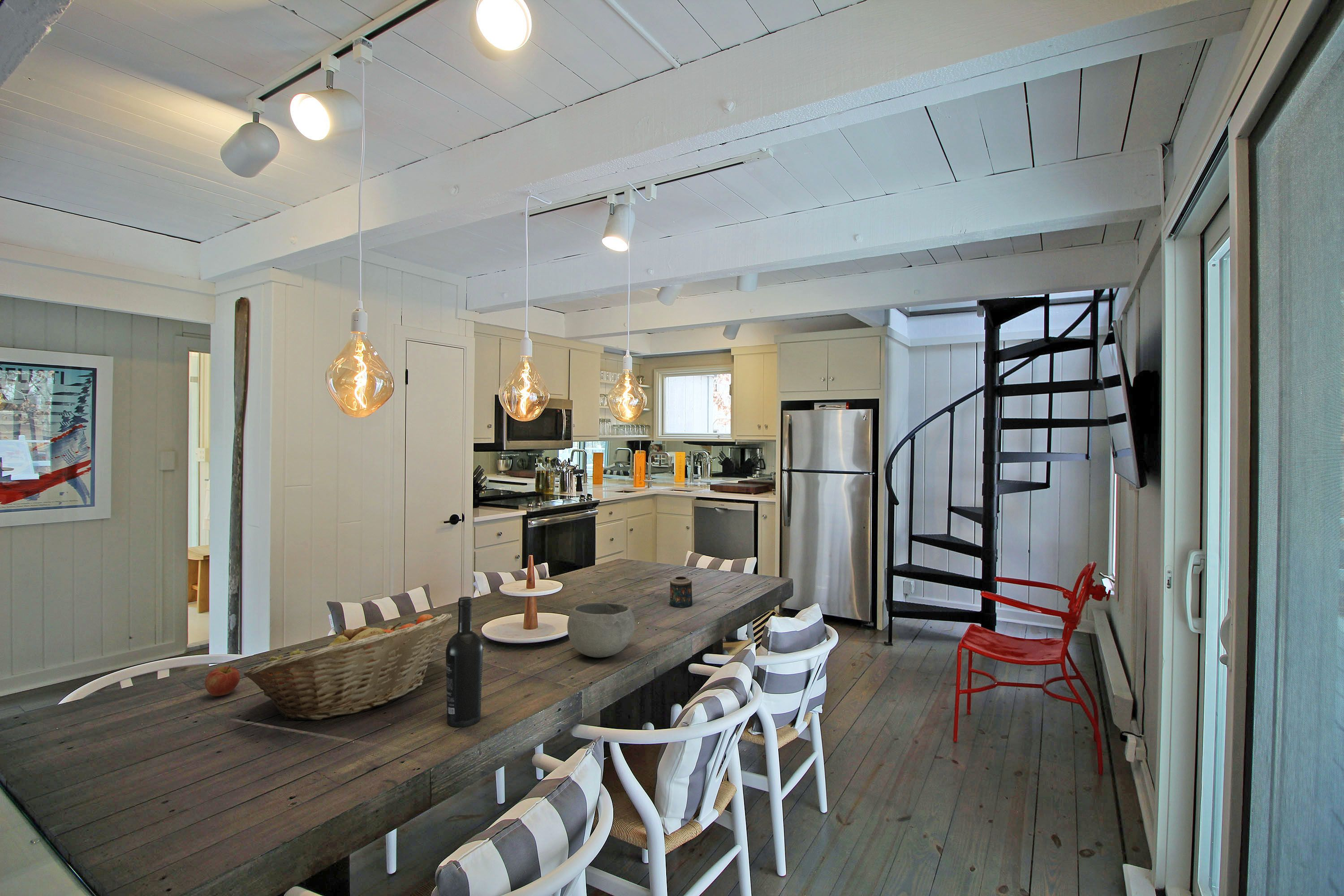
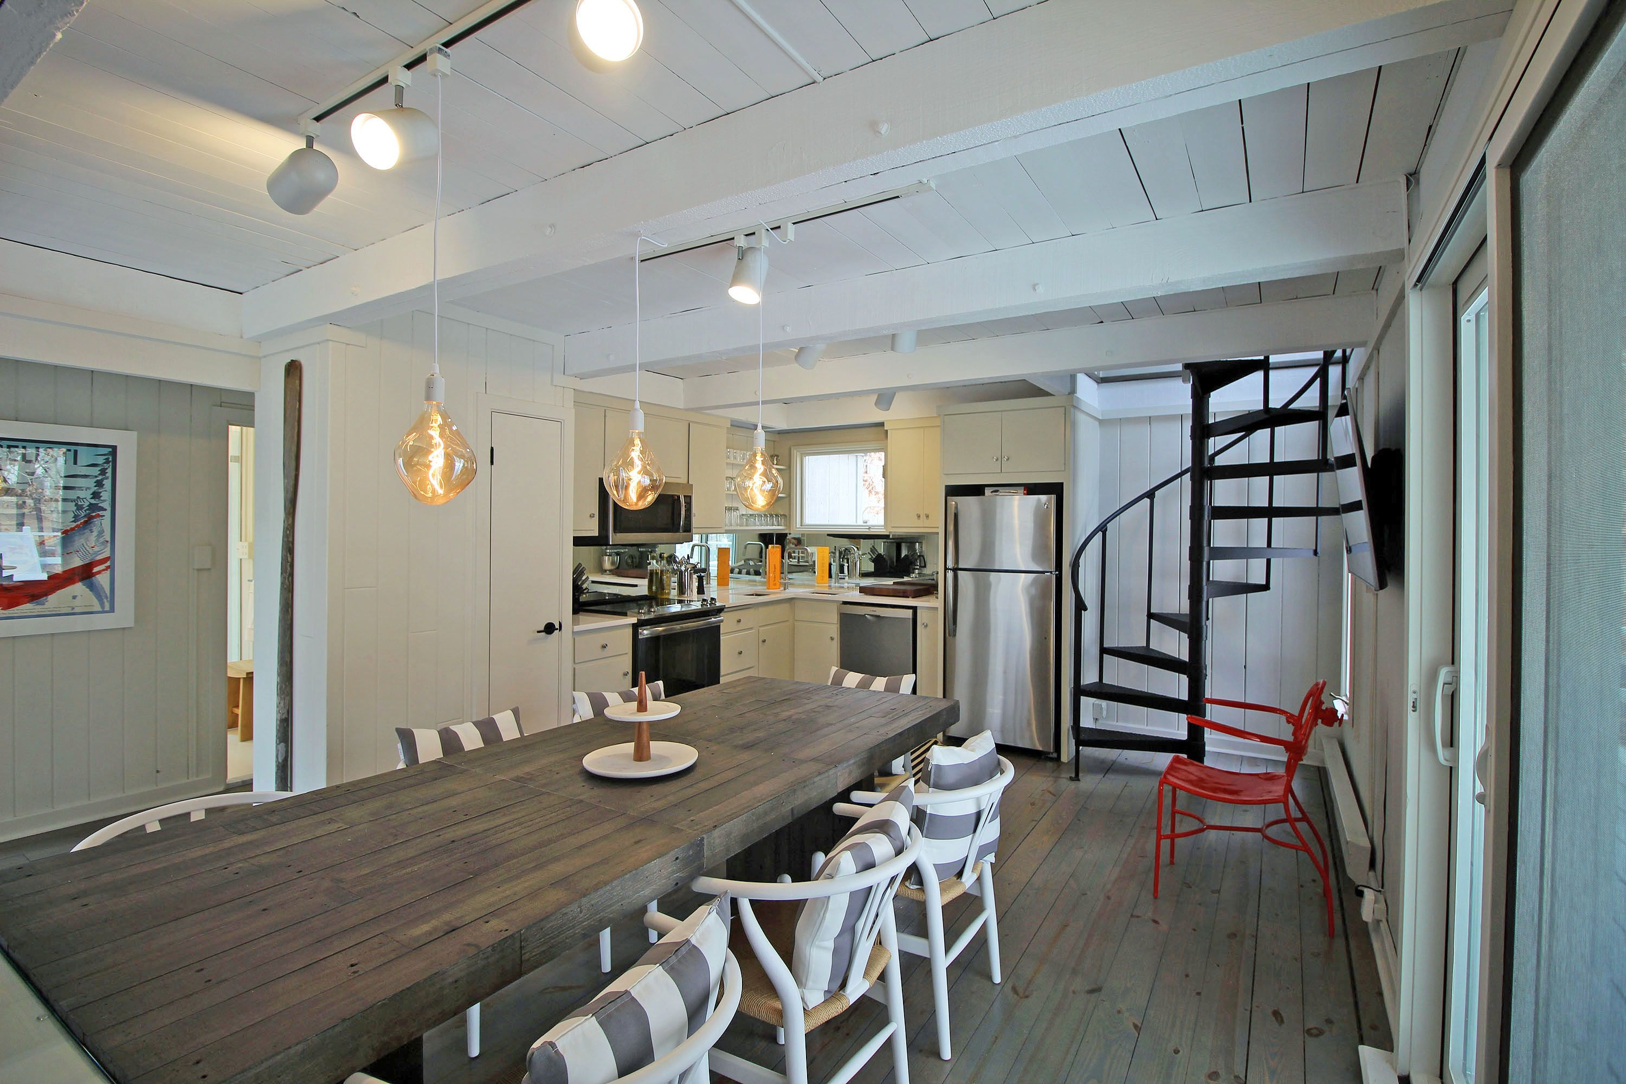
- candle [668,576,693,608]
- wine bottle [445,596,483,728]
- apple [204,665,241,697]
- bowl [567,602,635,658]
- fruit basket [243,613,452,721]
